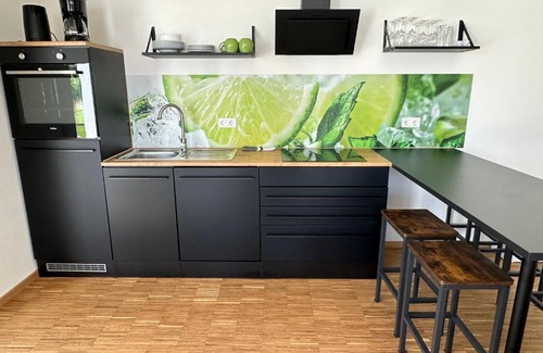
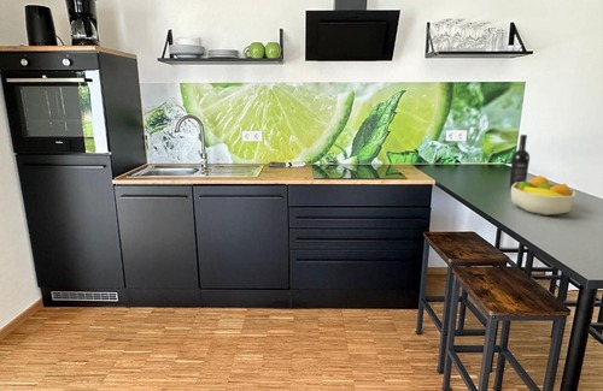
+ wine bottle [508,134,531,190]
+ fruit bowl [510,174,576,217]
